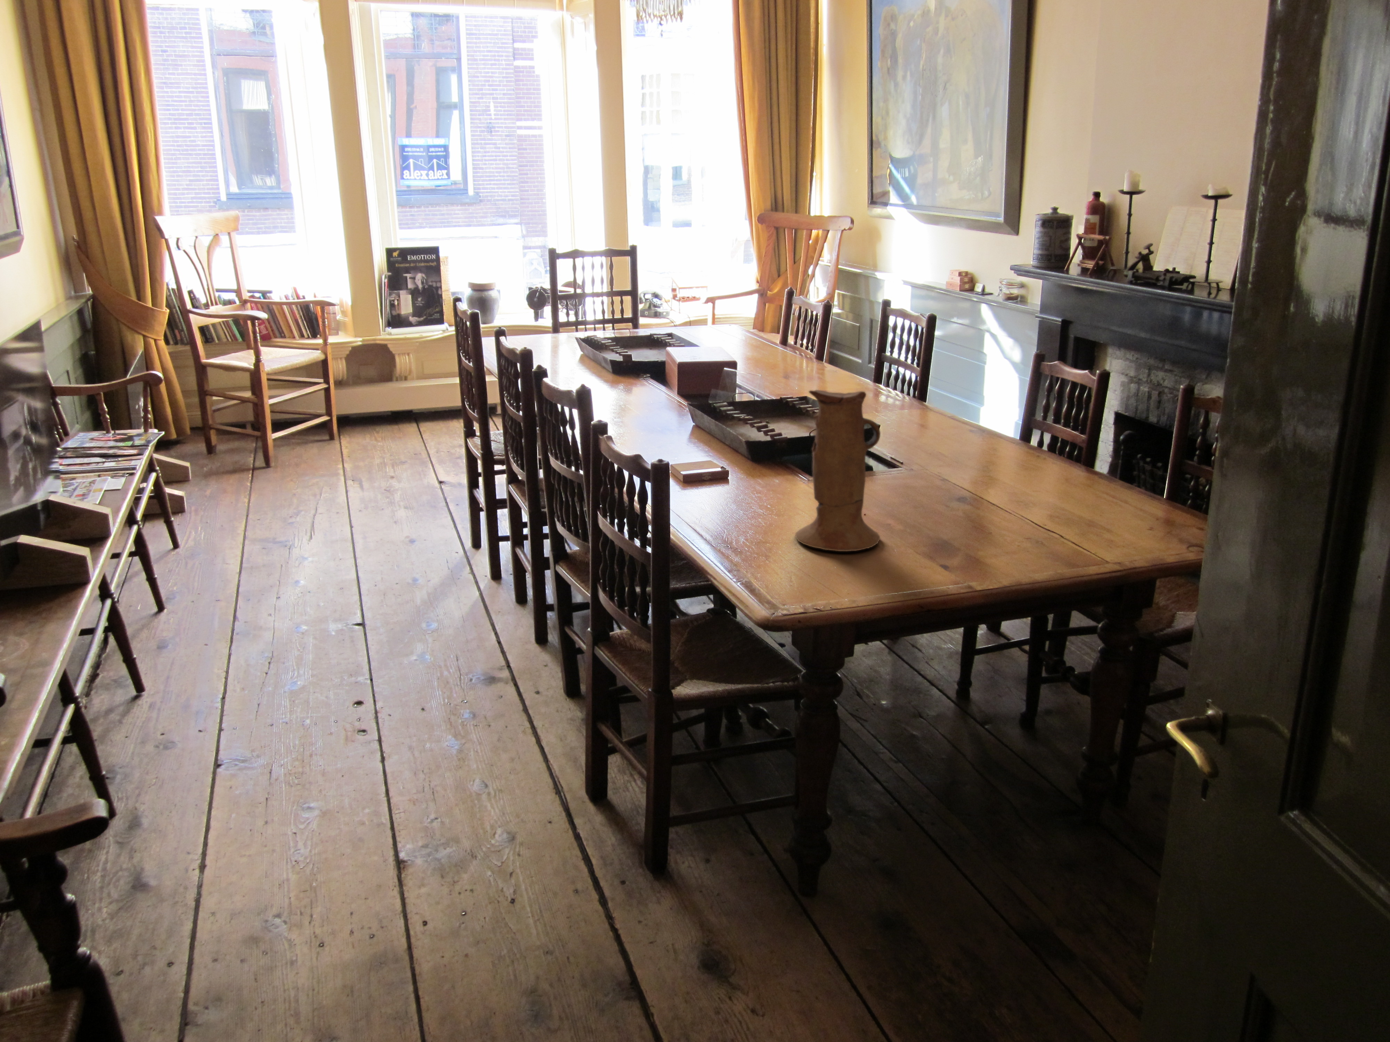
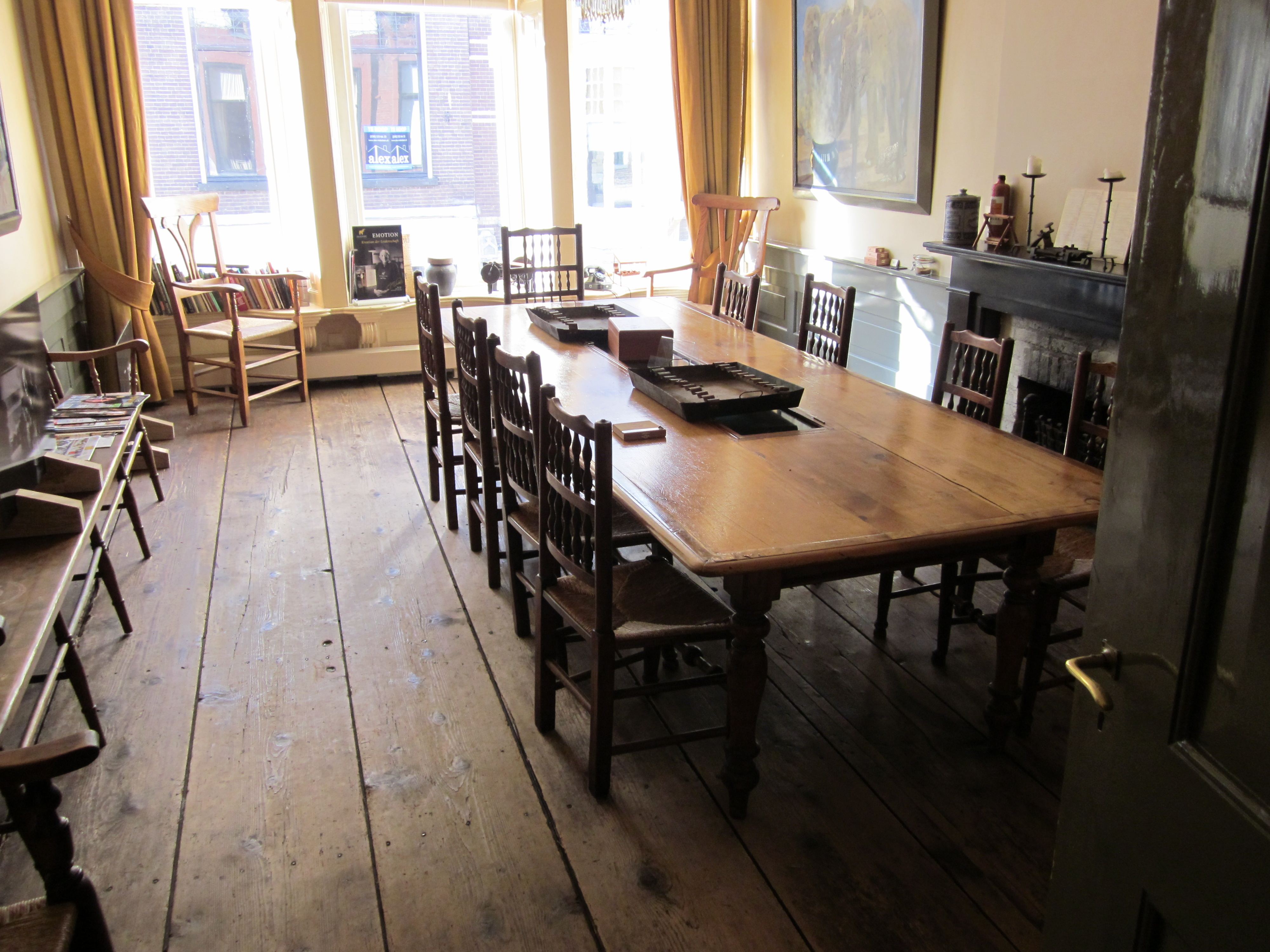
- ceramic pitcher [795,390,881,552]
